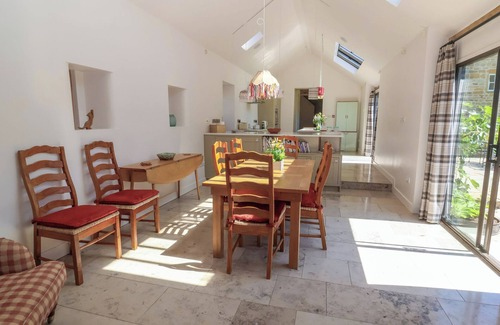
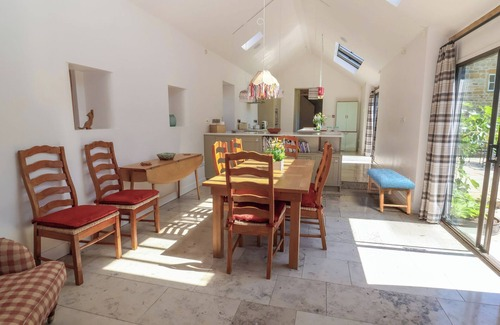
+ bench [366,168,416,214]
